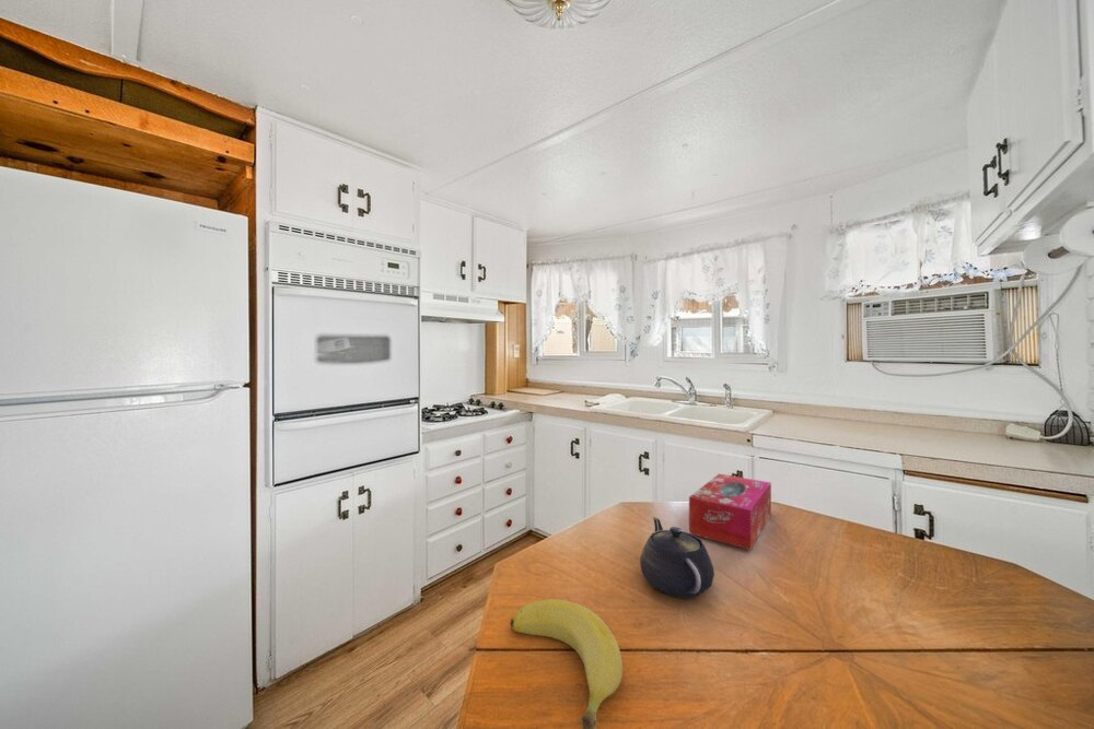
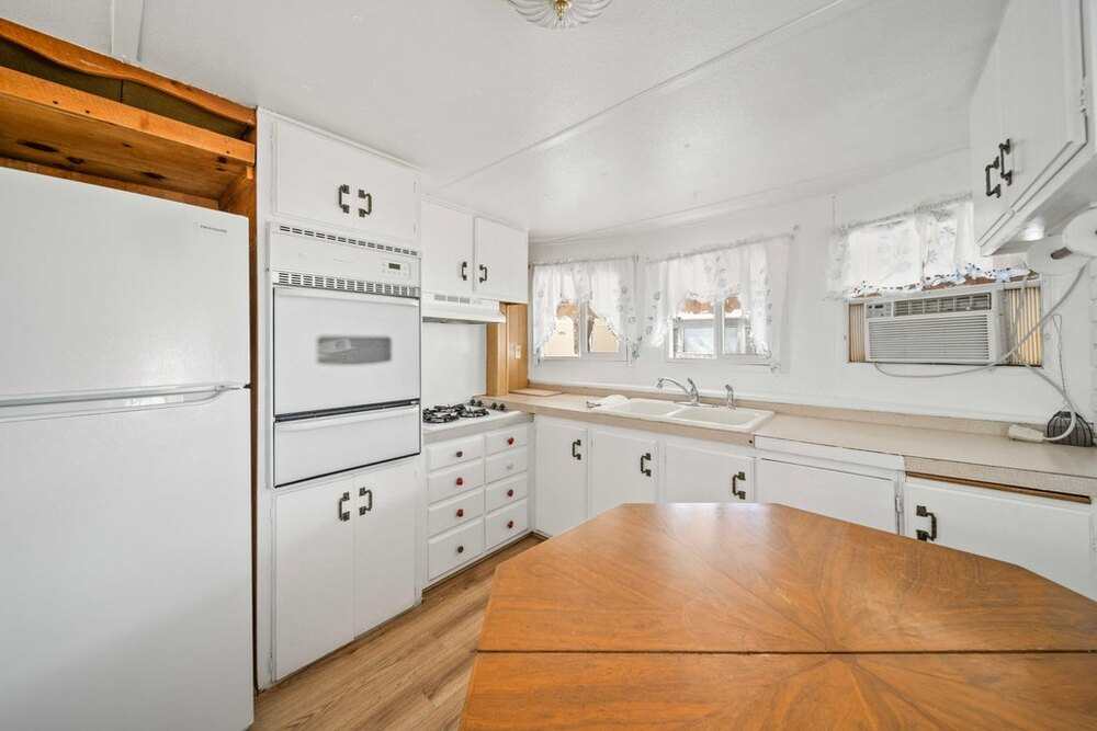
- banana [509,598,624,729]
- tissue box [688,473,772,551]
- teapot [639,516,715,599]
